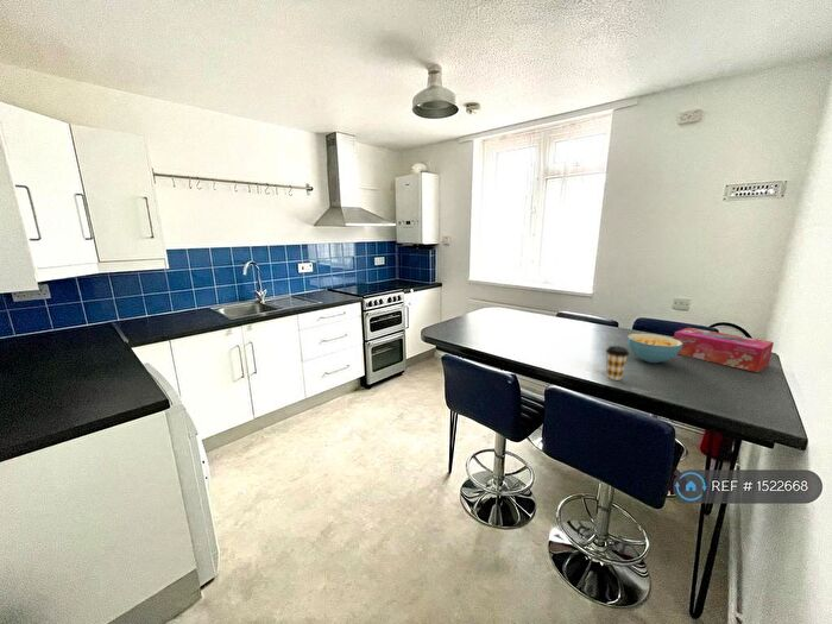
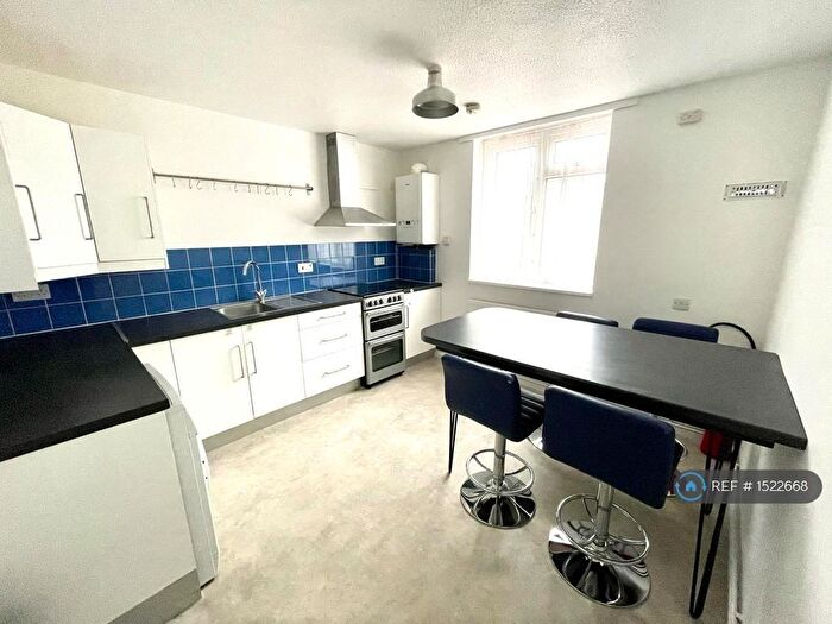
- cereal bowl [626,333,683,364]
- coffee cup [605,345,630,382]
- tissue box [673,327,775,373]
